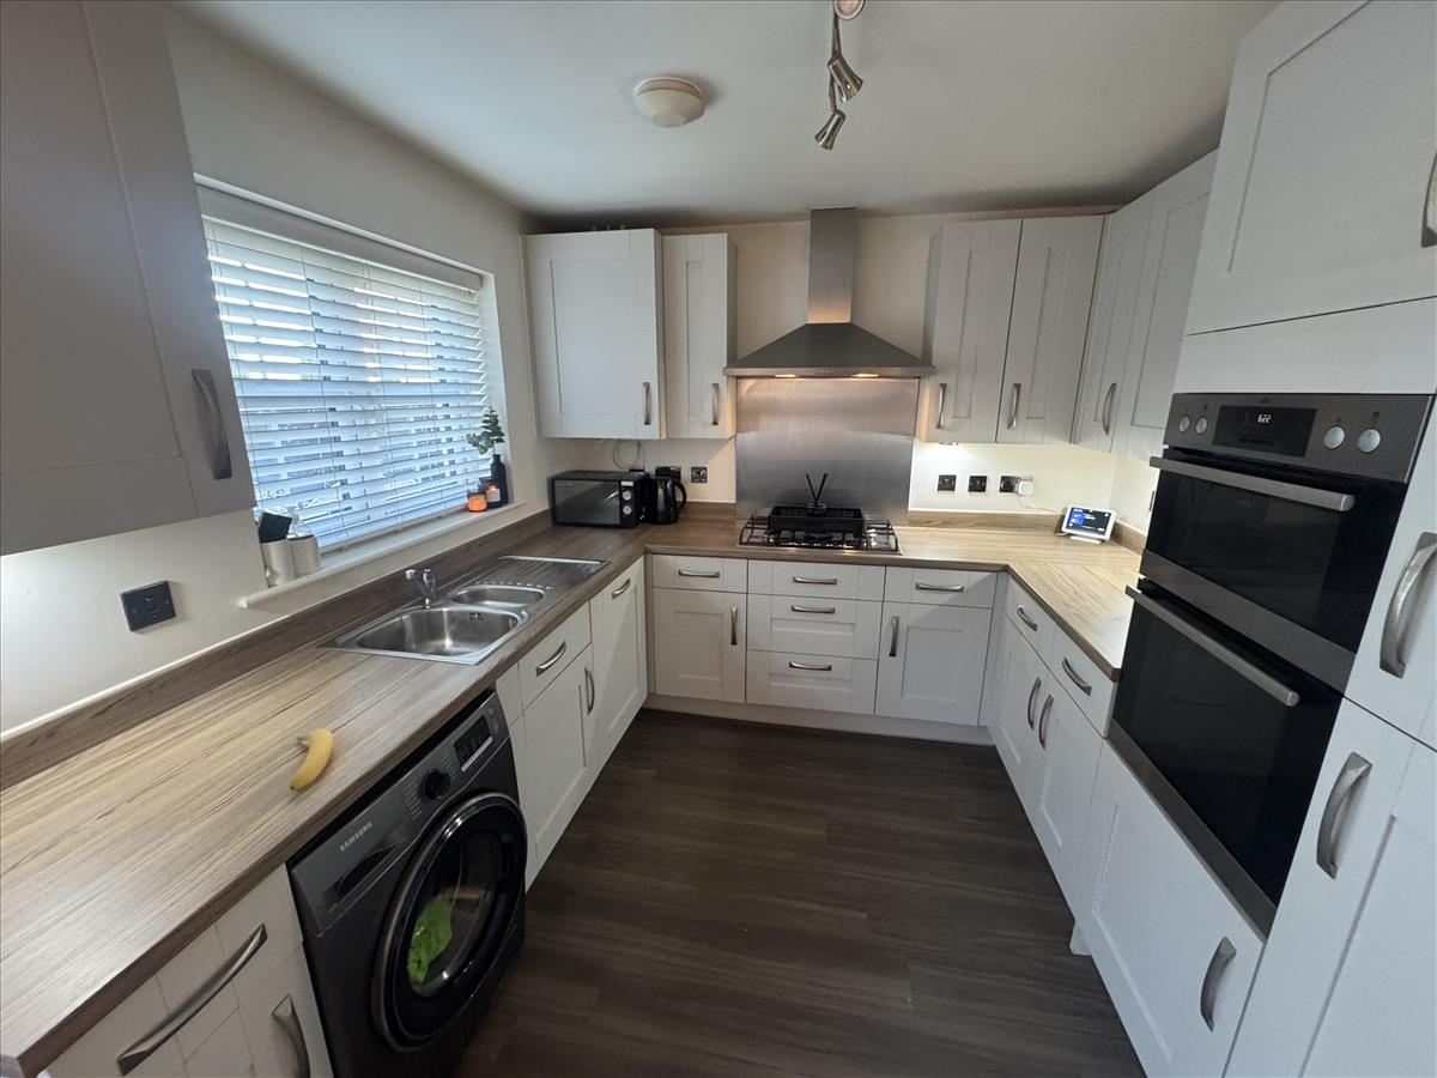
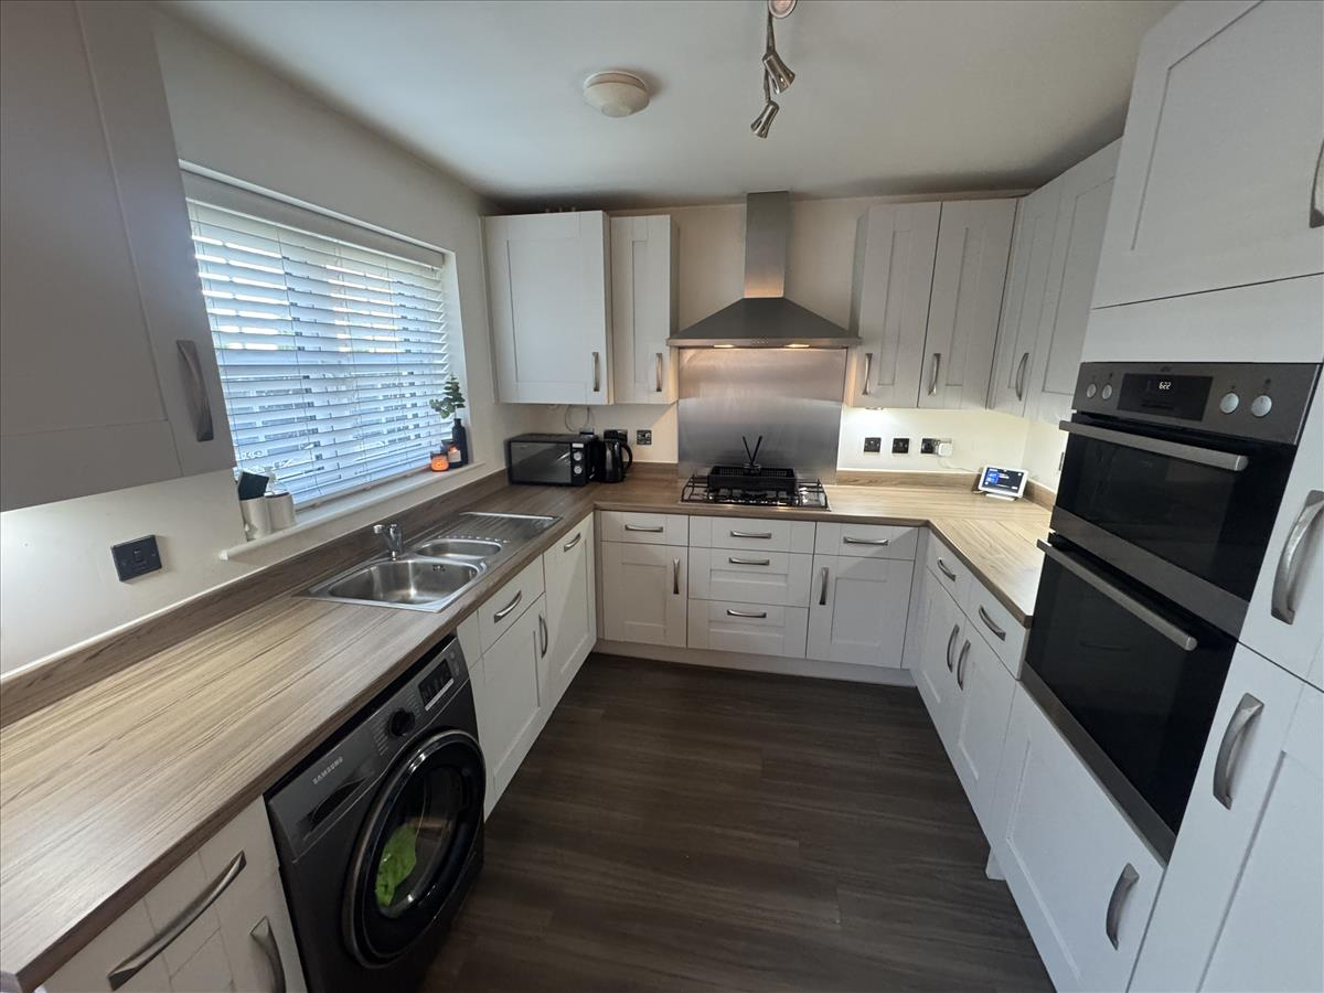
- banana [289,727,334,792]
